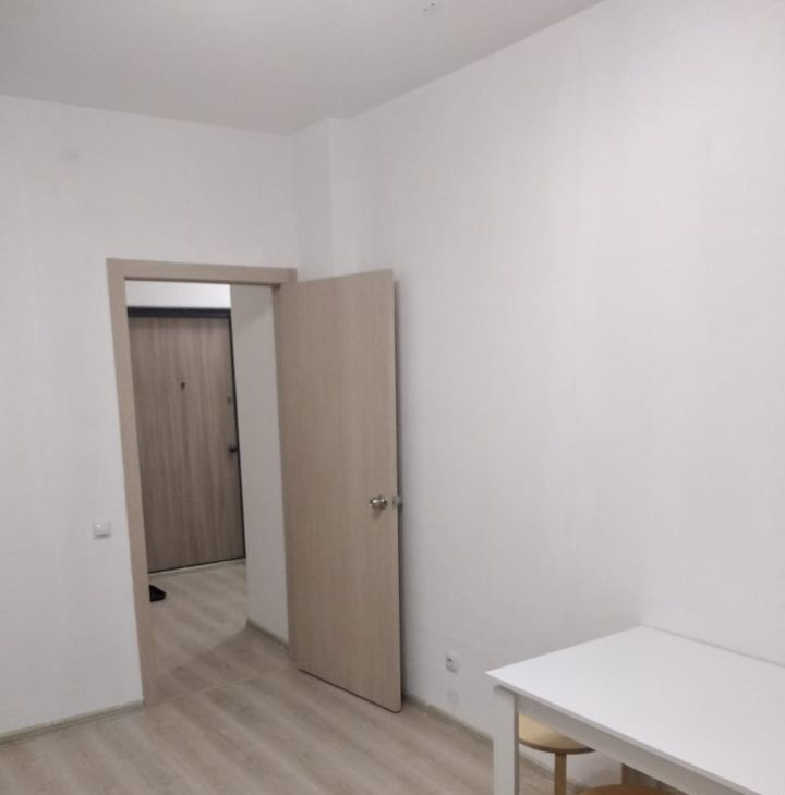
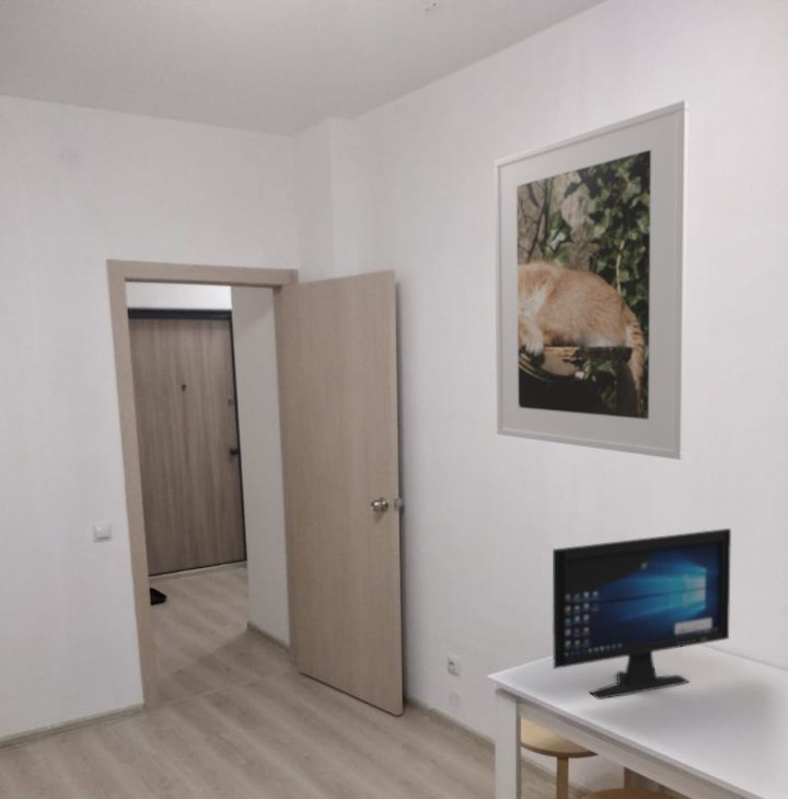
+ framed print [494,100,690,461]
+ computer monitor [552,528,732,700]
